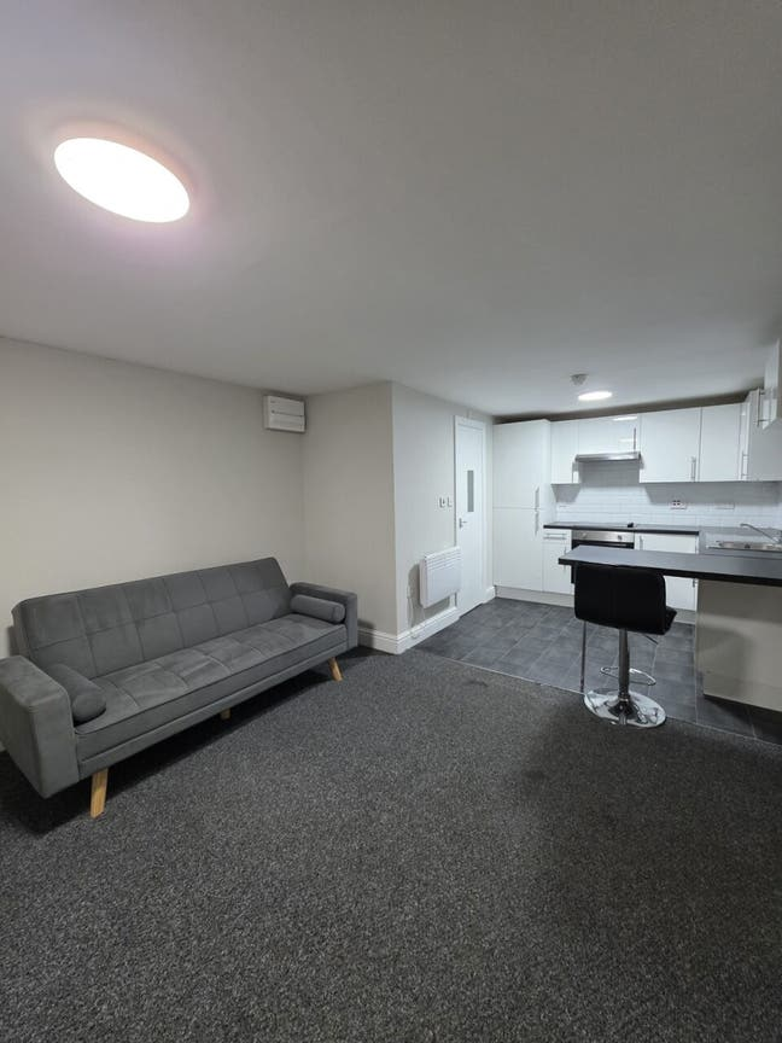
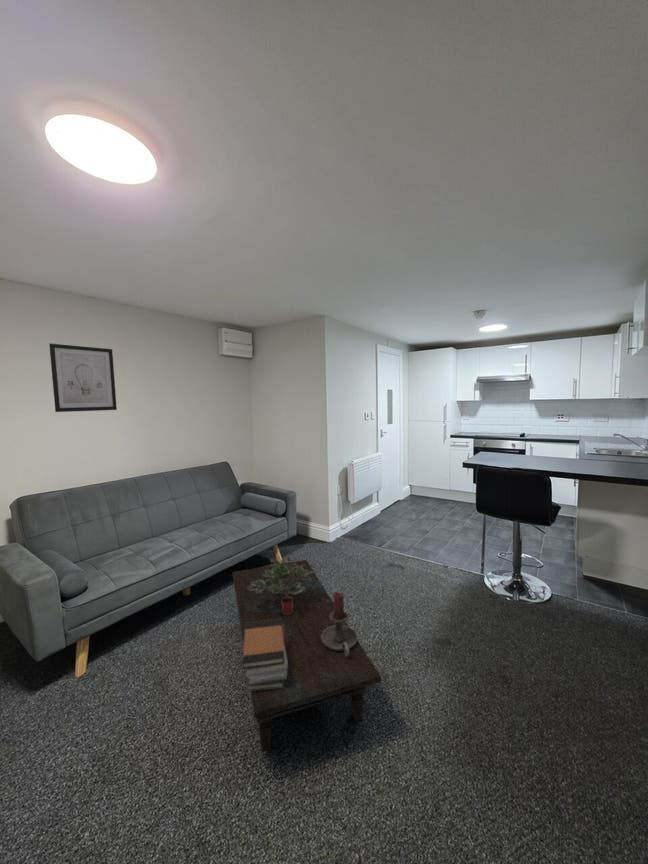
+ book stack [241,618,288,692]
+ coffee table [231,559,382,752]
+ candle holder [321,591,358,656]
+ wall art [48,343,118,413]
+ potted plant [247,555,313,614]
